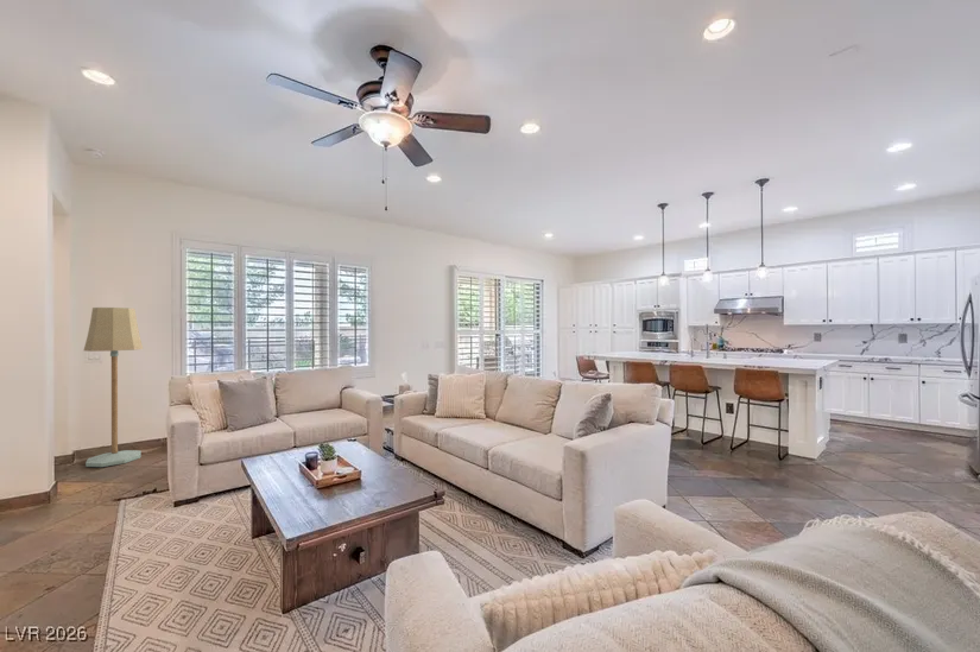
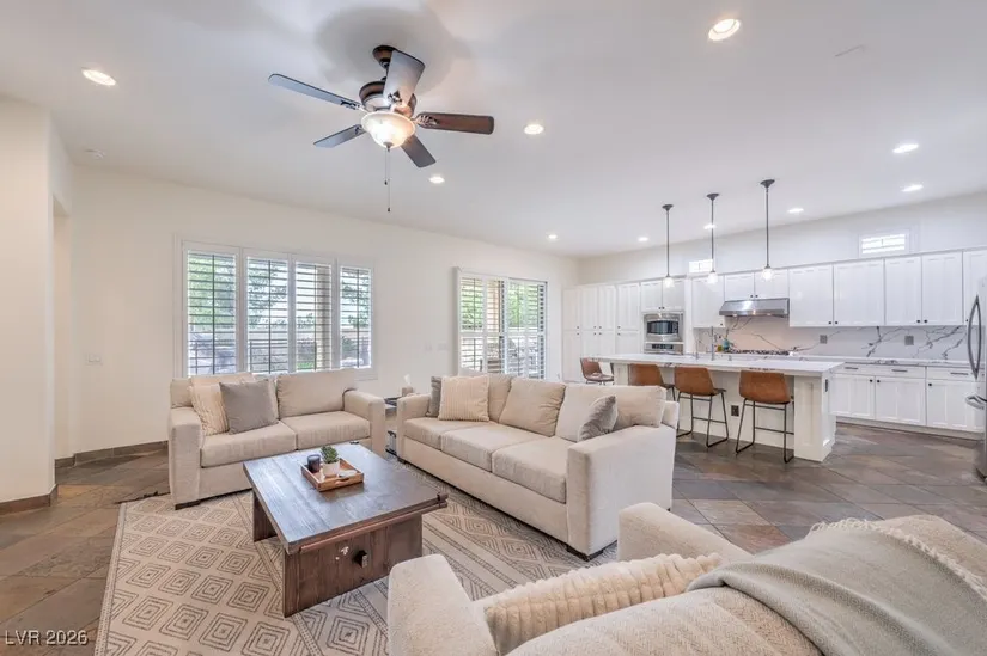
- floor lamp [83,306,144,468]
